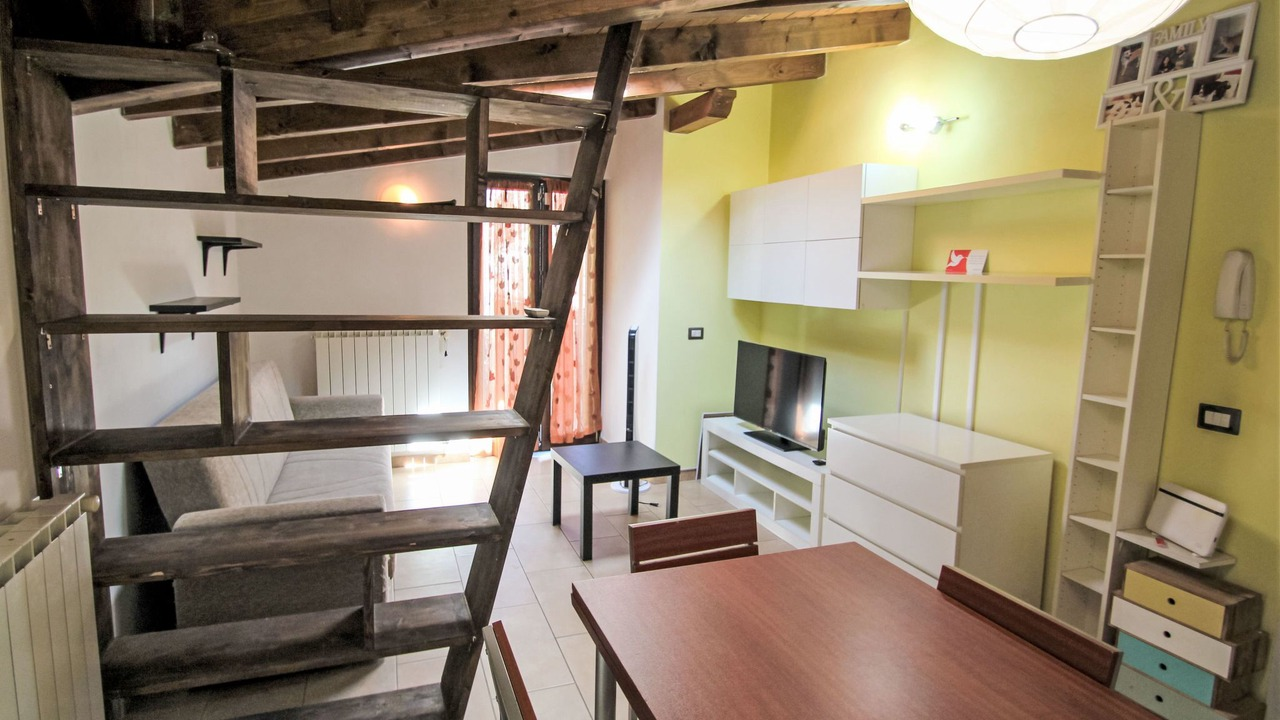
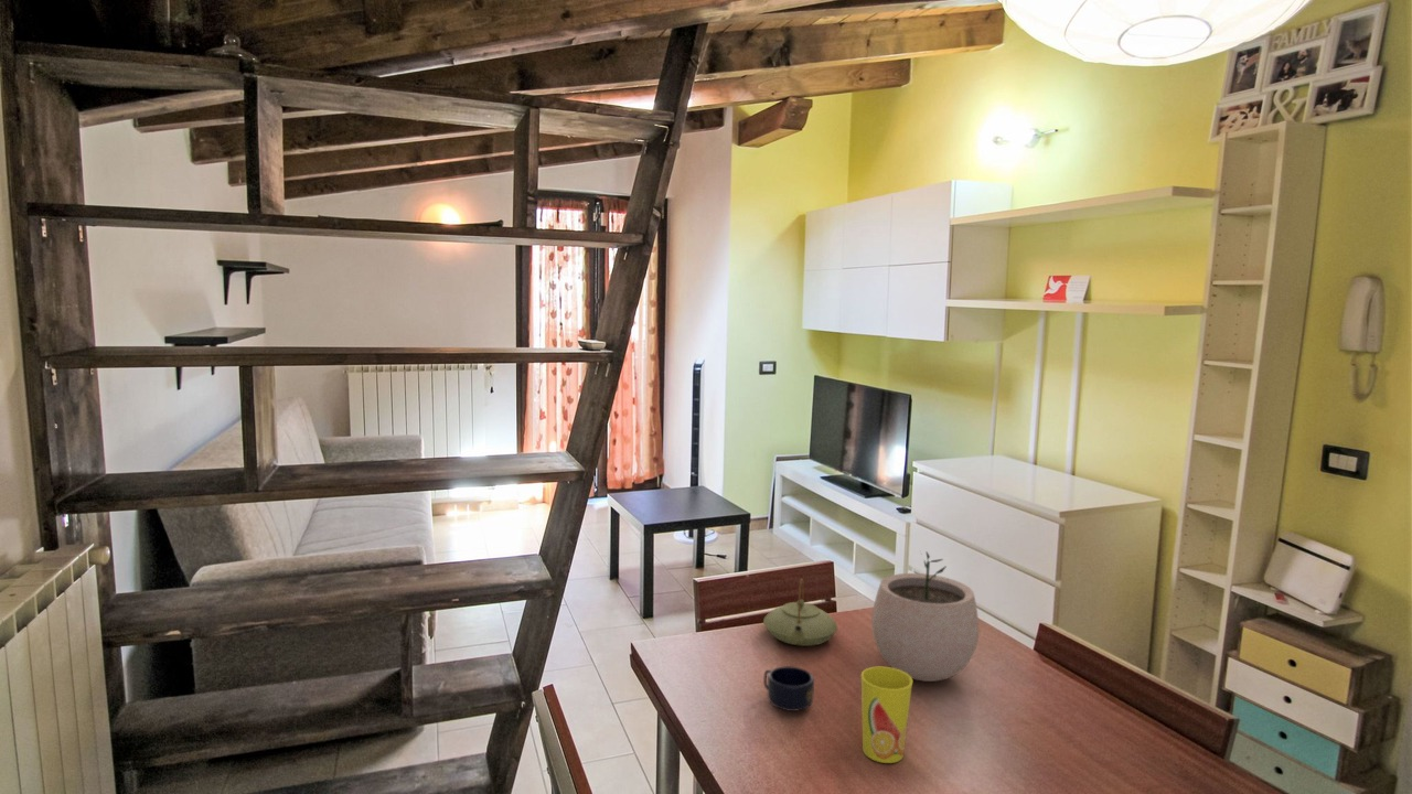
+ teapot [762,578,838,647]
+ plant pot [870,548,980,683]
+ mug [763,665,815,712]
+ cup [860,666,913,764]
